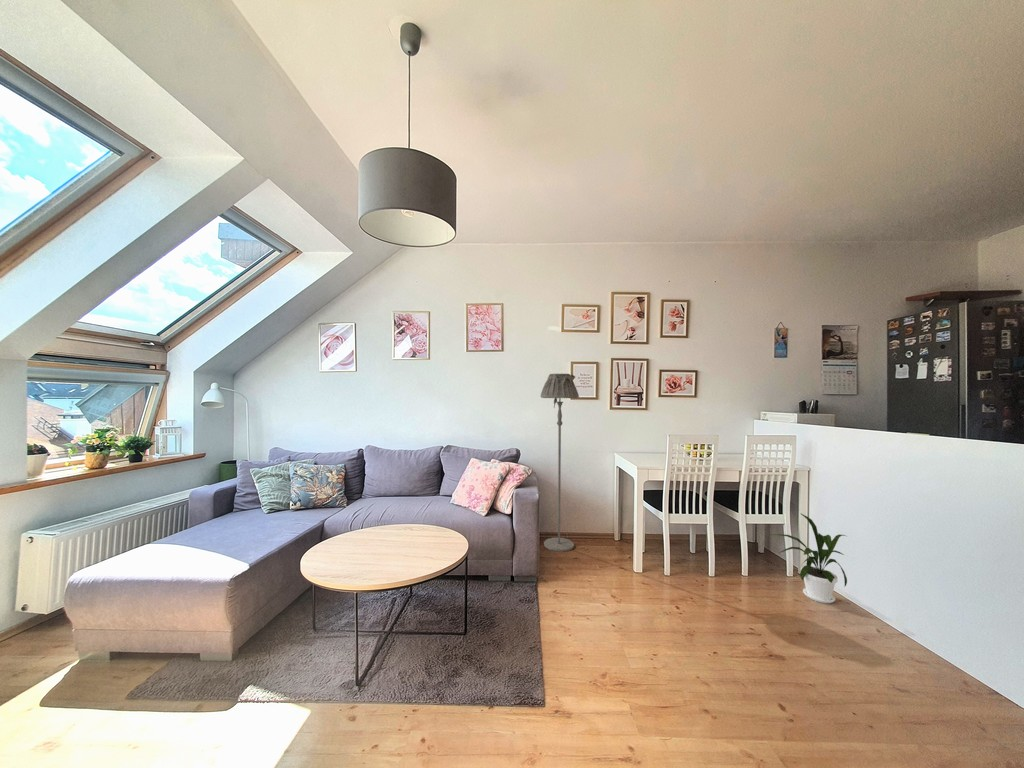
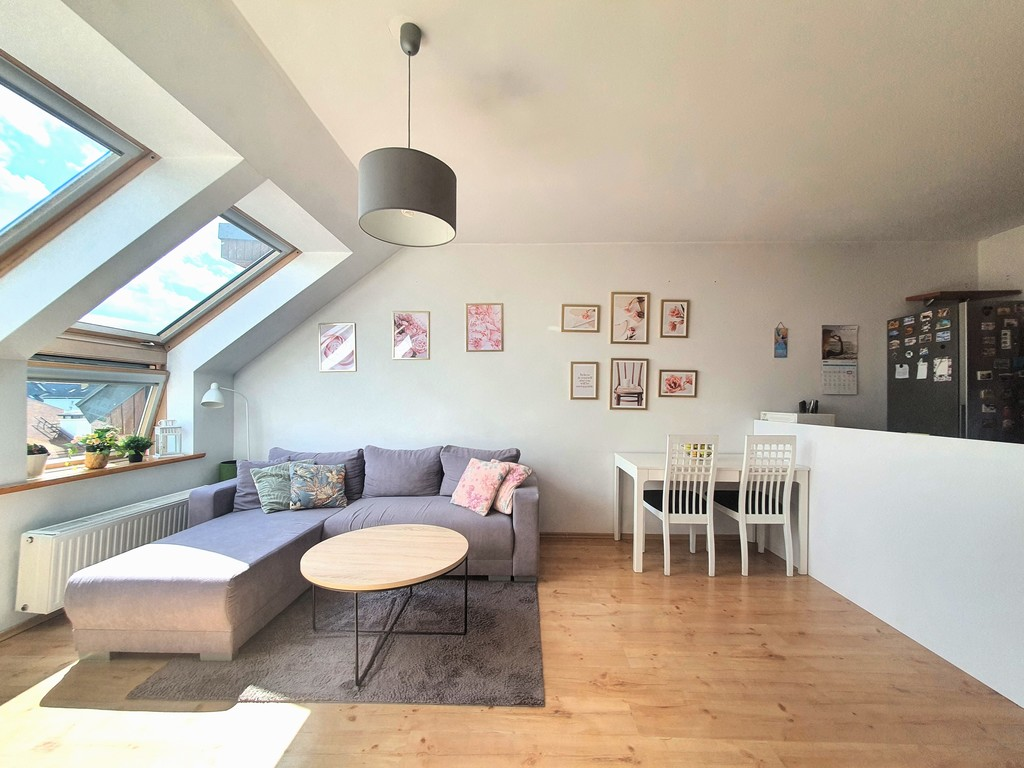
- house plant [767,513,848,604]
- floor lamp [540,372,580,552]
